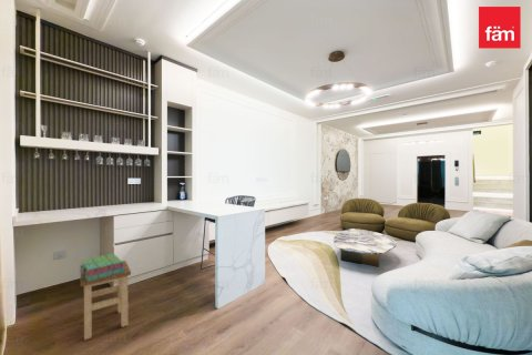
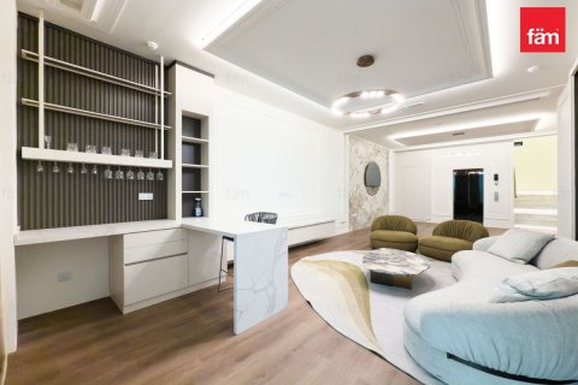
- stool [79,260,132,342]
- stack of books [79,253,125,282]
